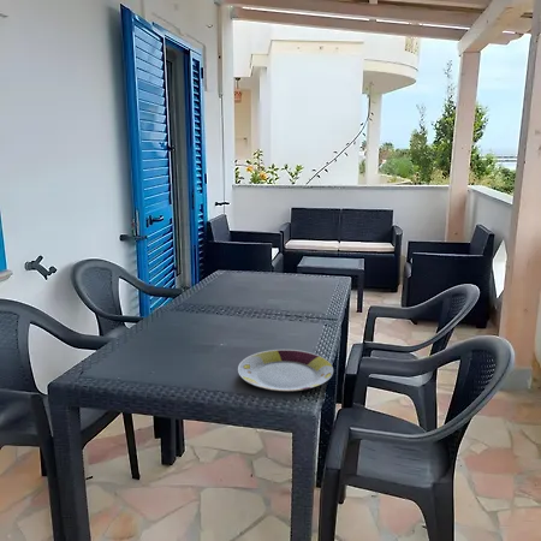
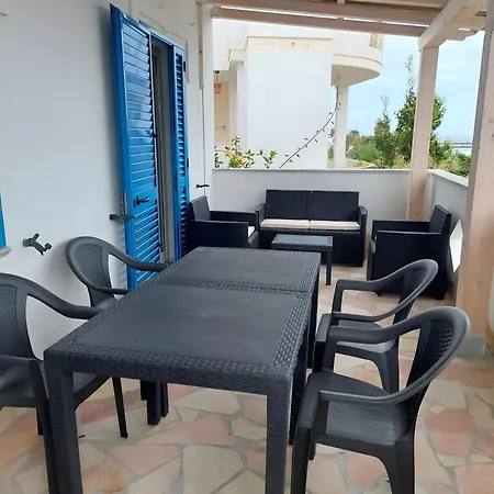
- plate [237,349,334,393]
